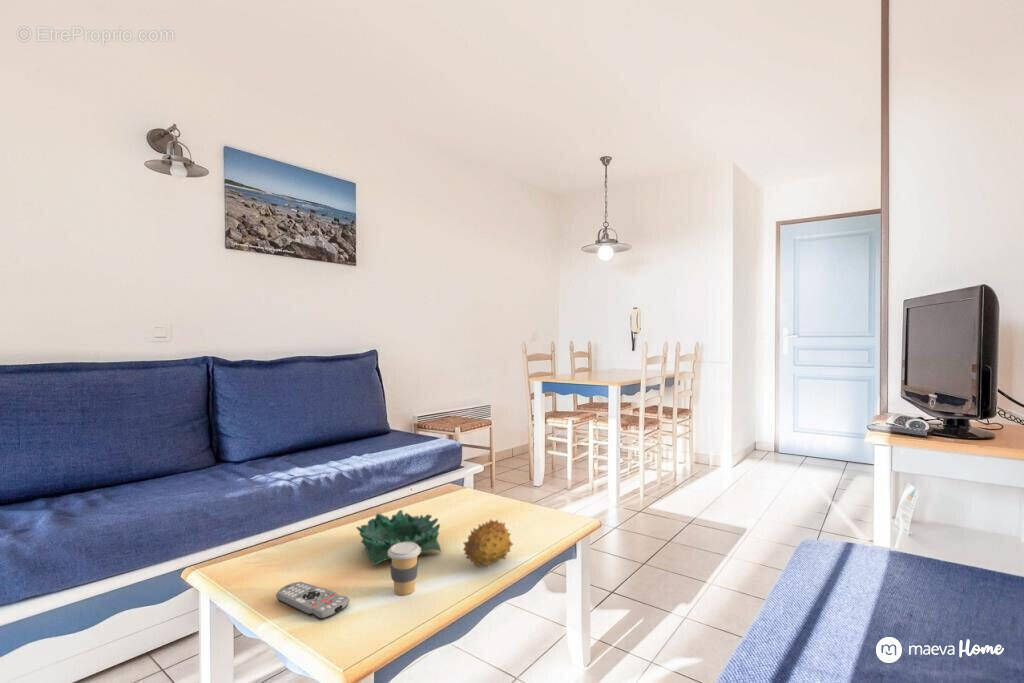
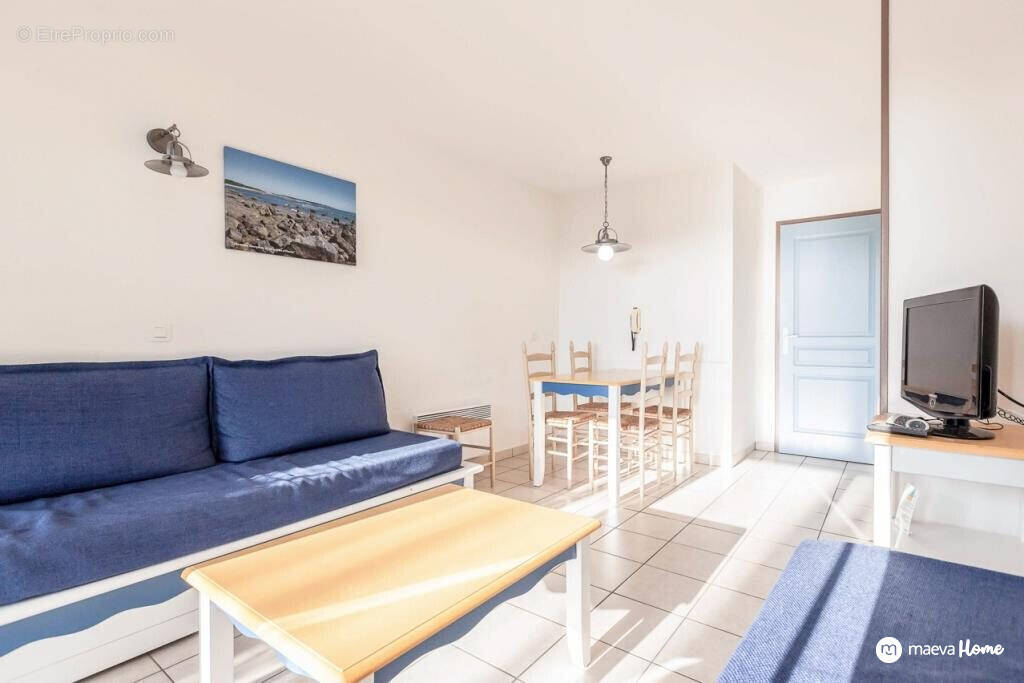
- coffee cup [388,542,421,596]
- decorative bowl [355,509,442,566]
- remote control [275,581,350,621]
- fruit [462,518,514,568]
